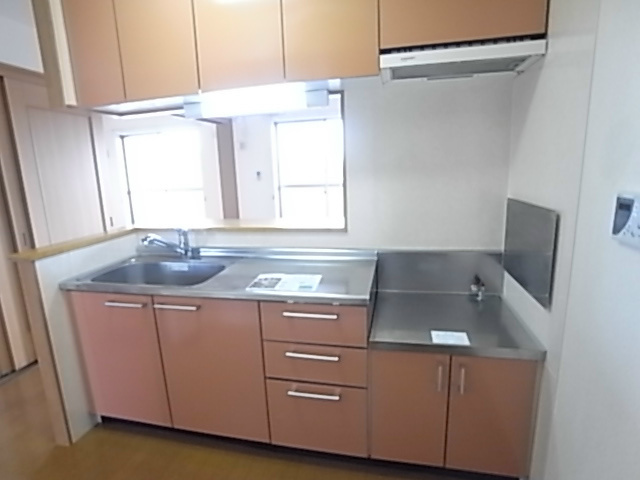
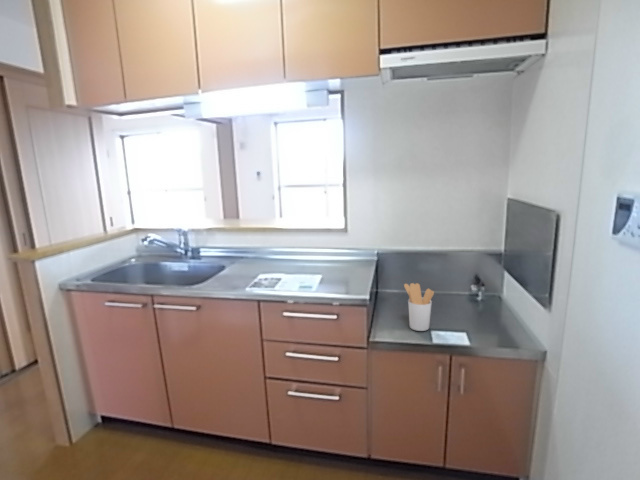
+ utensil holder [403,282,435,332]
